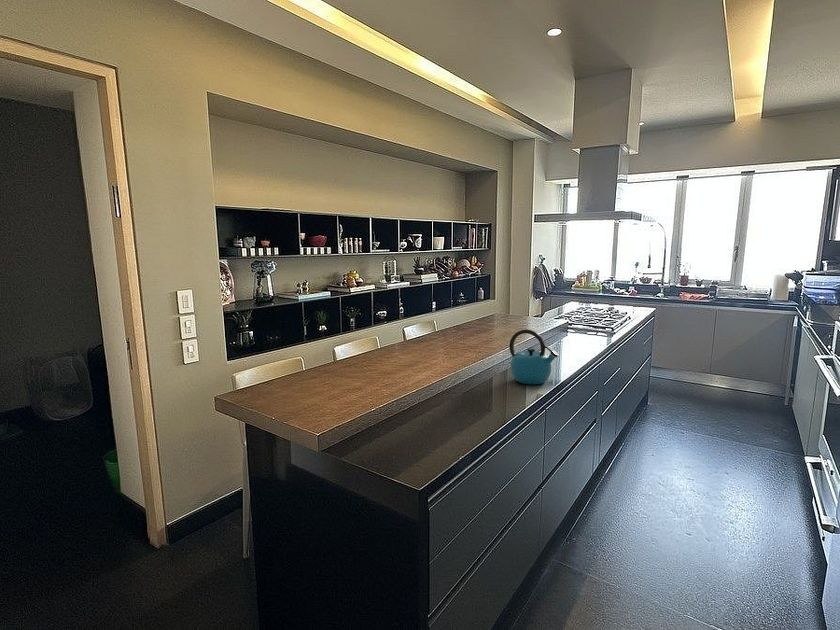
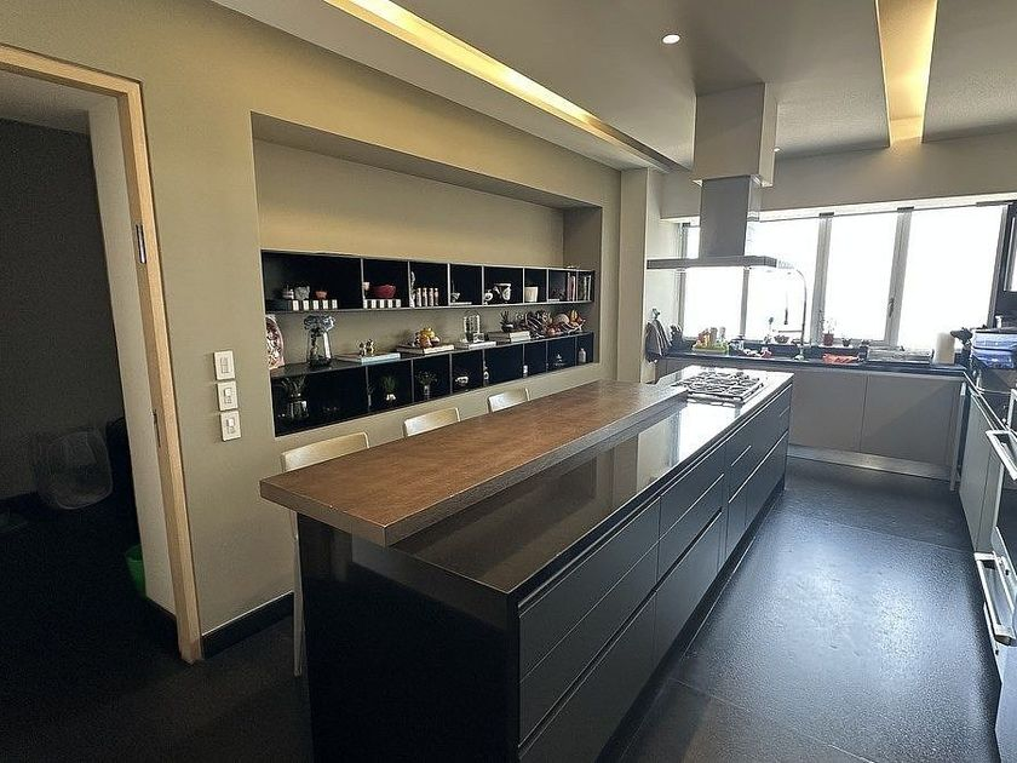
- kettle [508,328,559,385]
